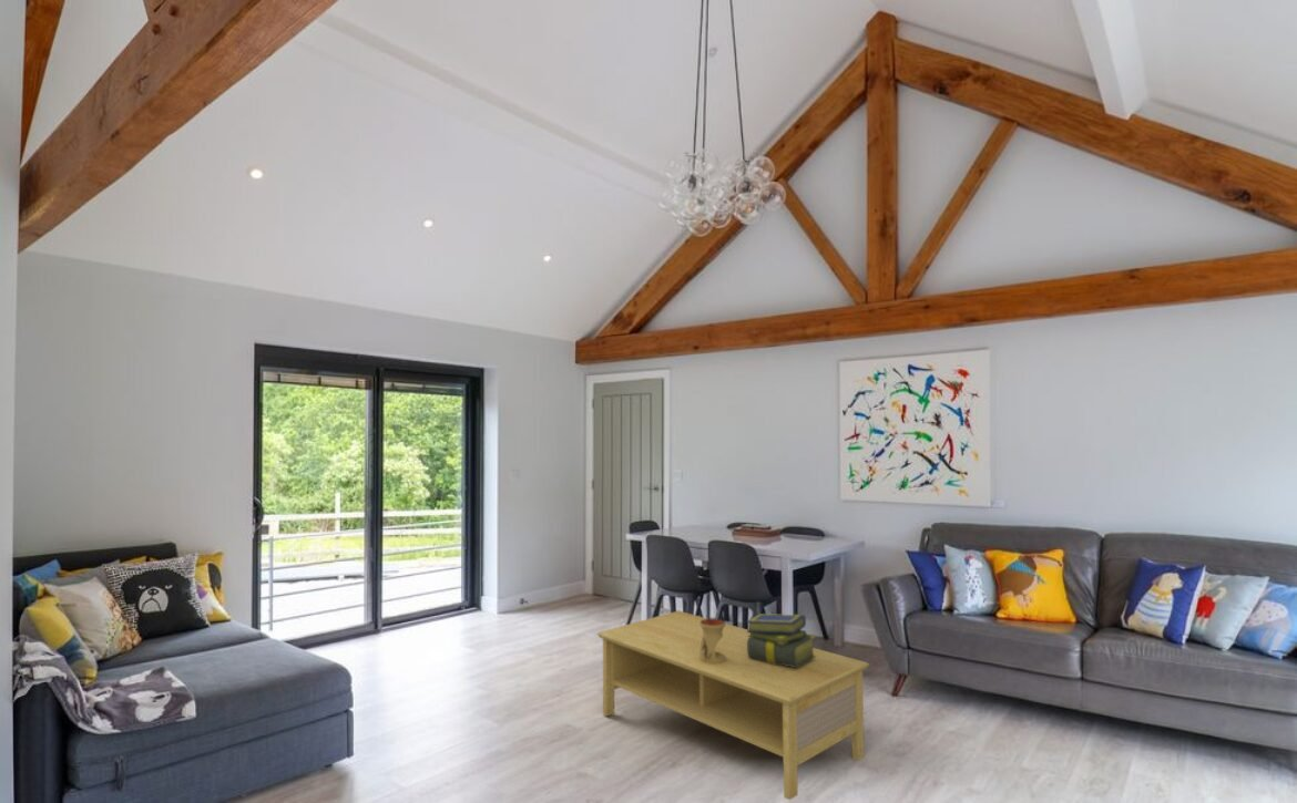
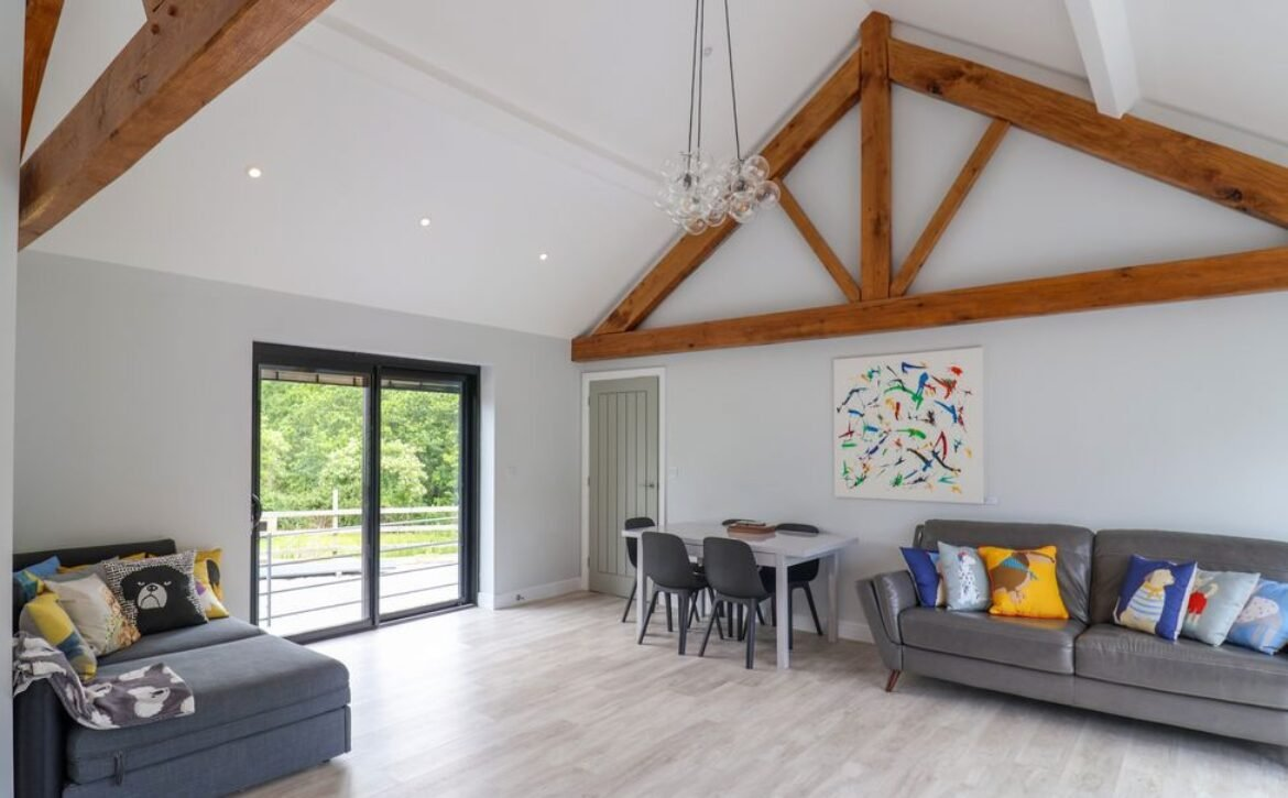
- stack of books [745,612,816,667]
- oil burner [699,618,726,663]
- coffee table [596,610,870,801]
